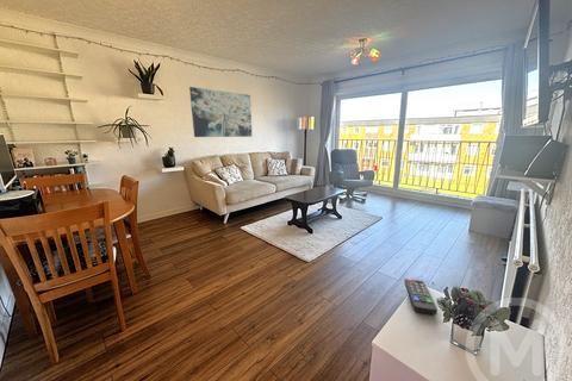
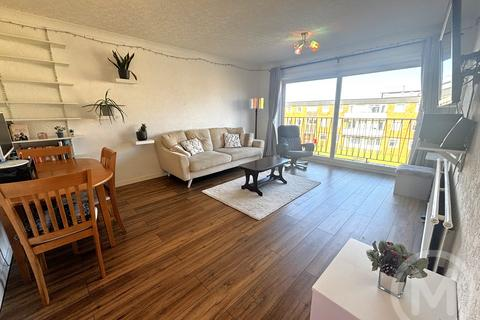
- wall art [188,86,253,138]
- remote control [403,277,439,316]
